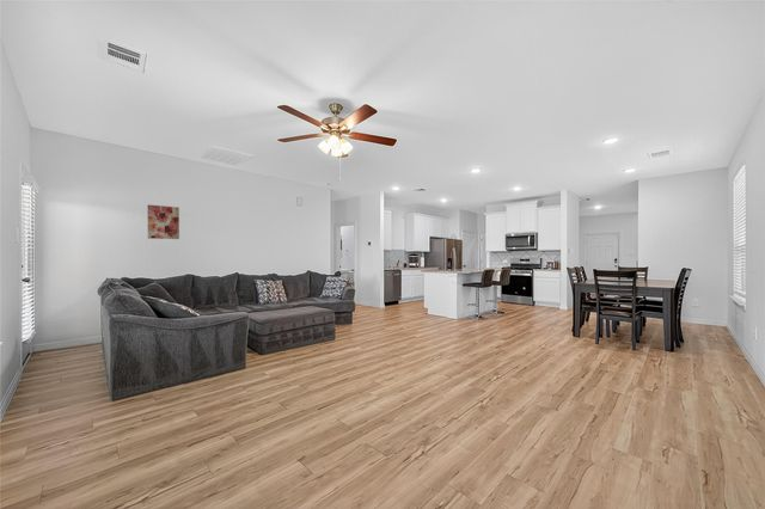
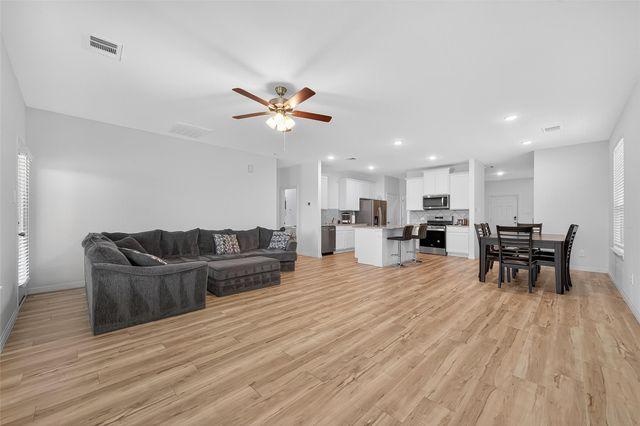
- wall art [147,203,180,240]
